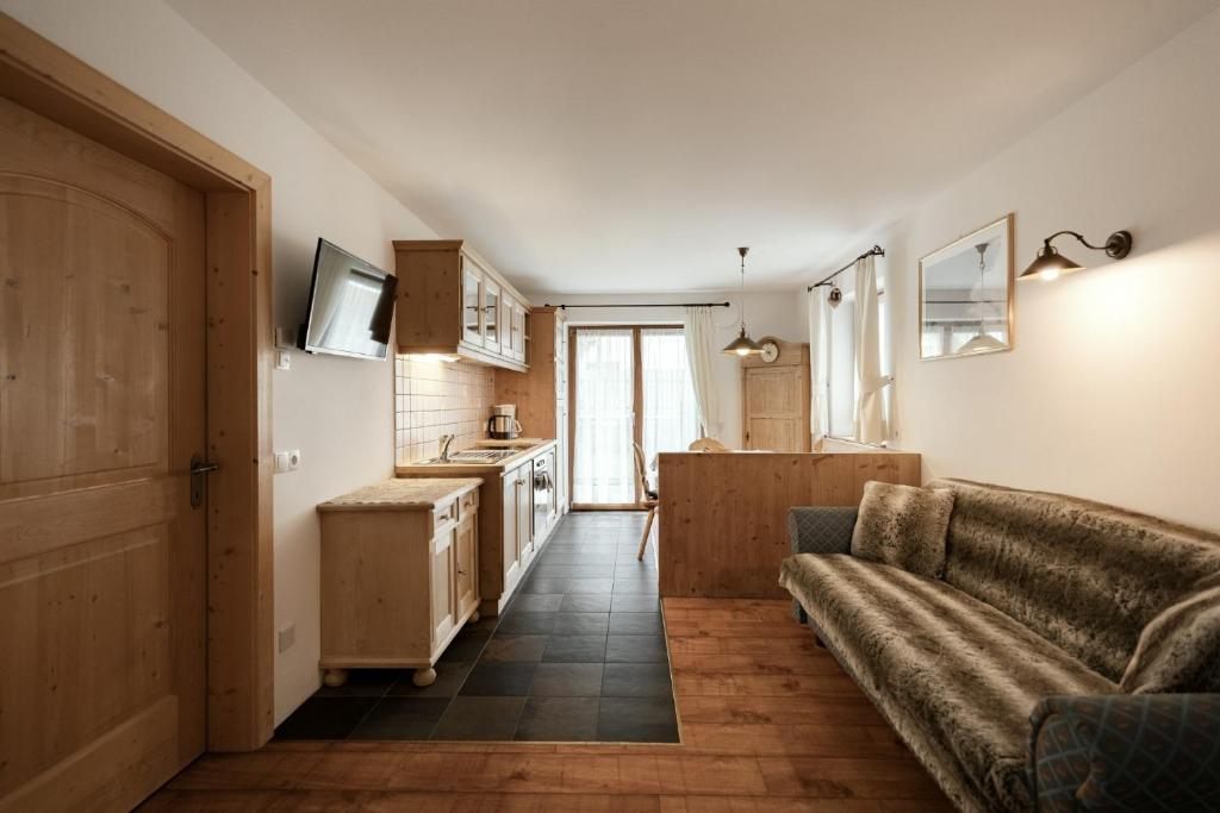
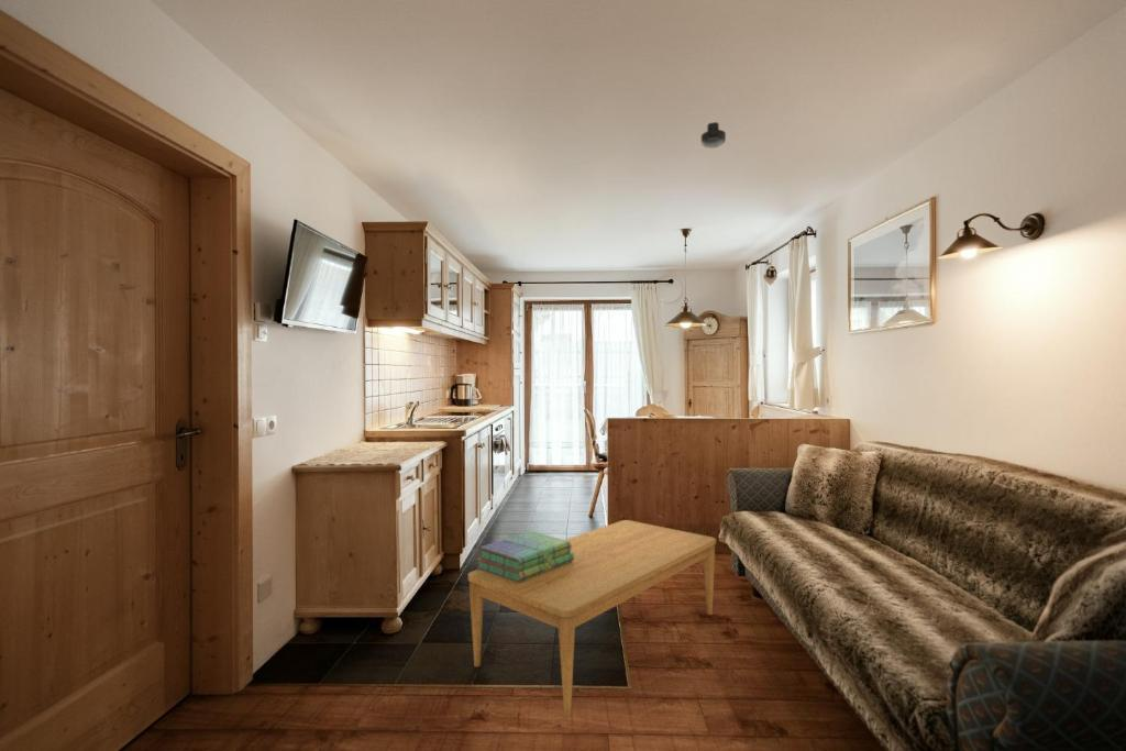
+ coffee table [467,519,717,718]
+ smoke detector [700,121,727,150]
+ stack of books [476,530,574,582]
